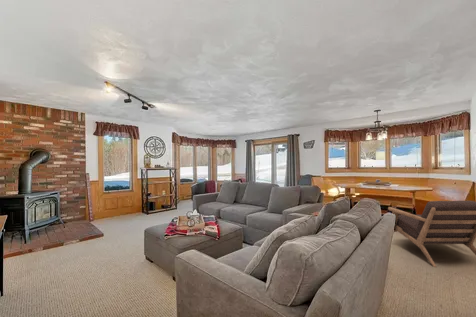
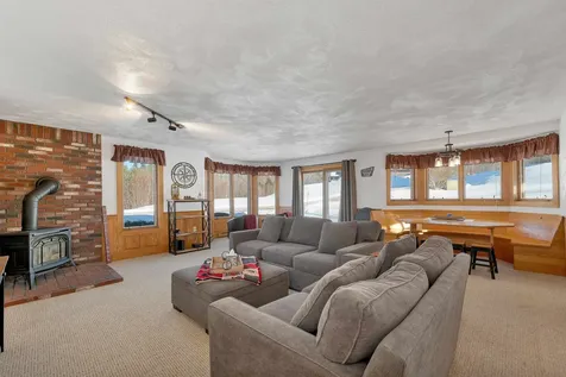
- armchair [387,200,476,268]
